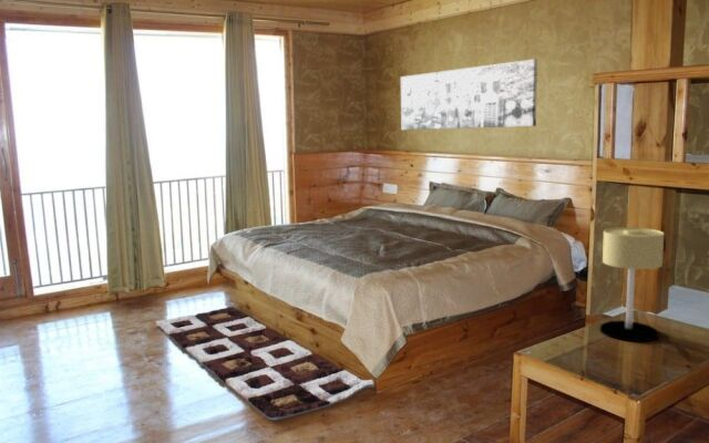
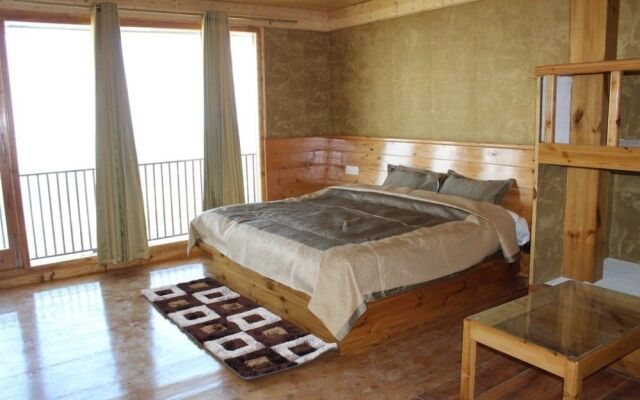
- table lamp [599,226,666,343]
- wall art [400,58,538,131]
